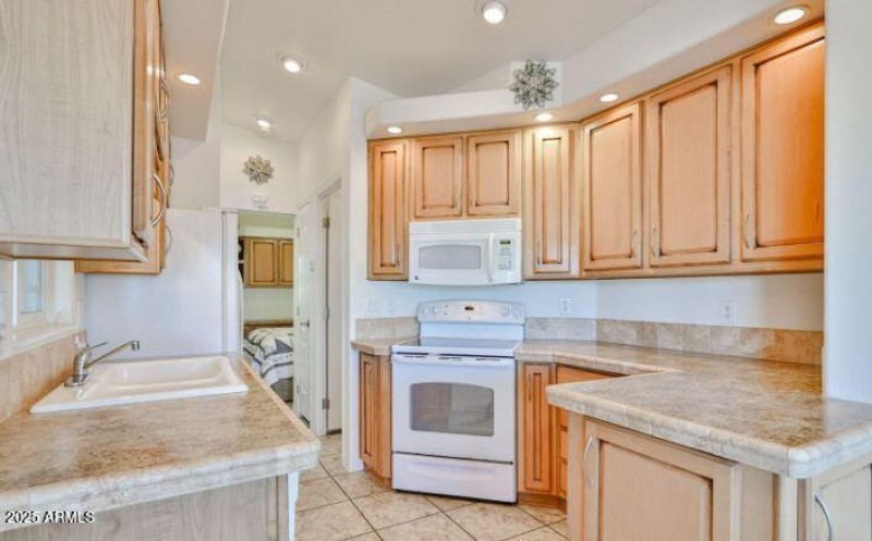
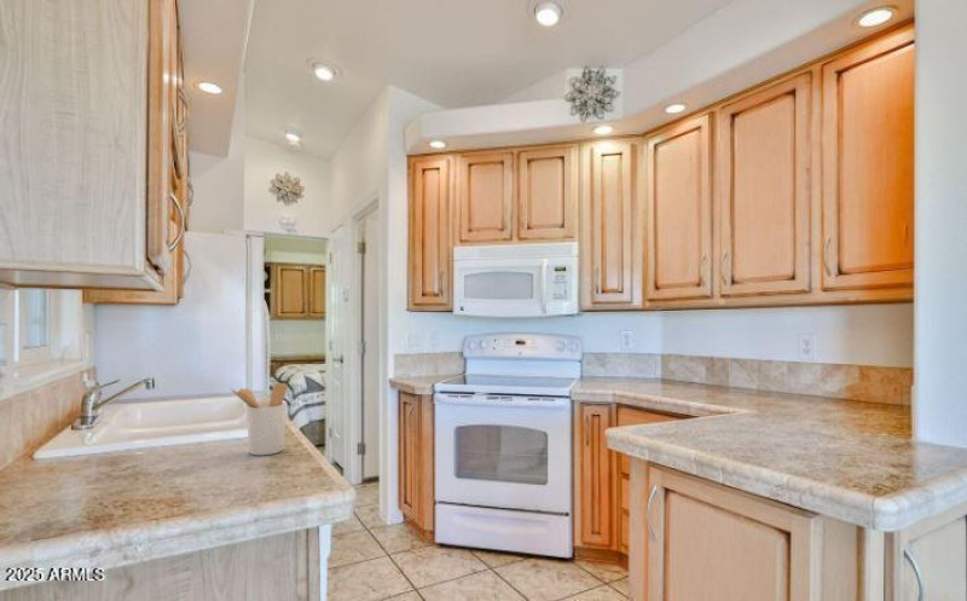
+ utensil holder [228,382,289,456]
